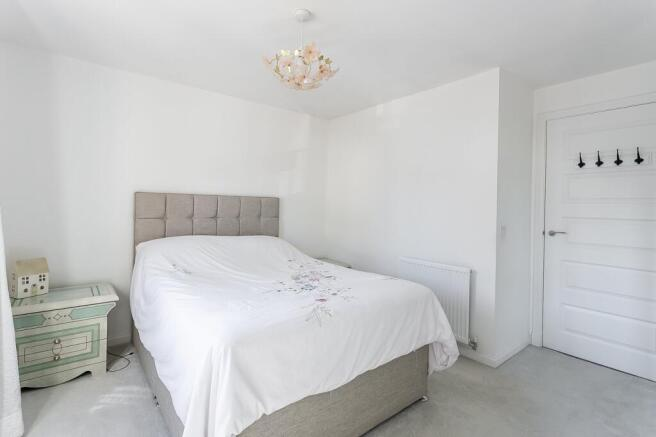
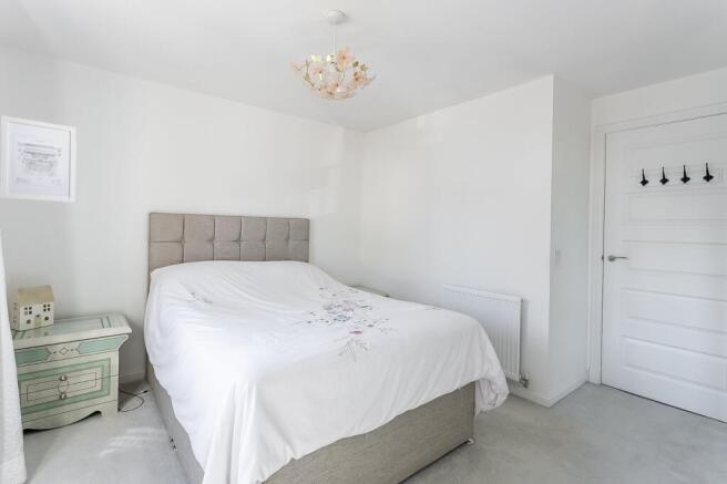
+ wall art [0,114,78,204]
